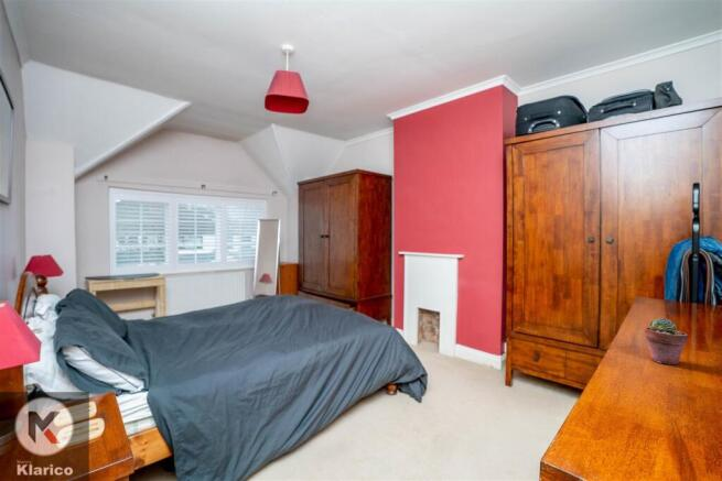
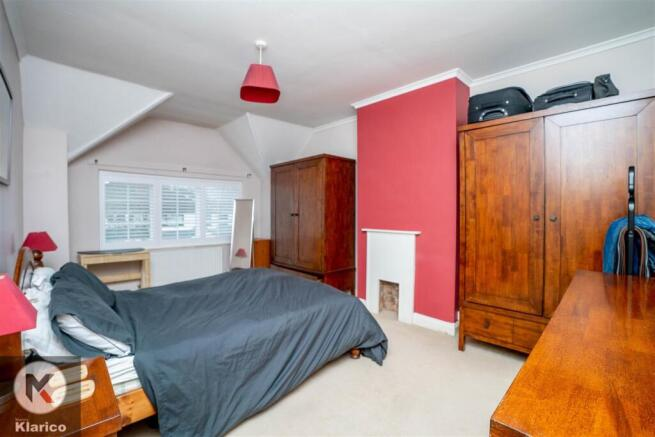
- potted succulent [644,317,689,365]
